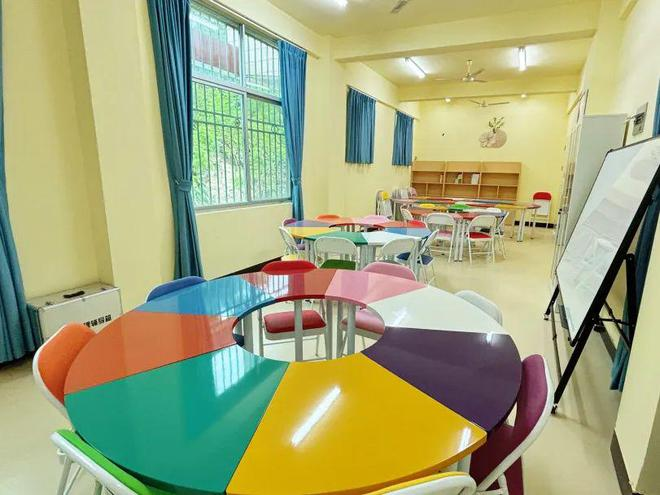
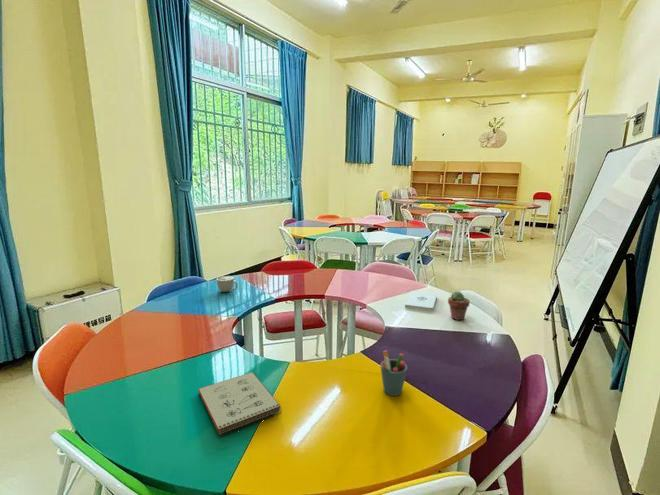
+ mug [216,275,239,293]
+ notepad [197,371,282,438]
+ potted succulent [447,290,471,321]
+ pen holder [379,350,408,397]
+ notepad [404,290,438,312]
